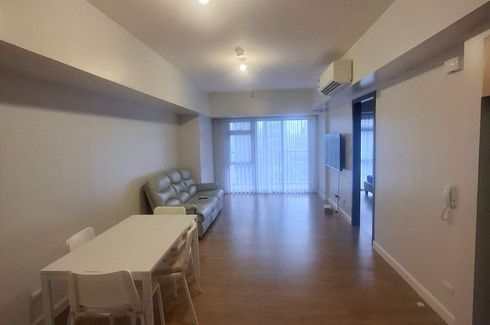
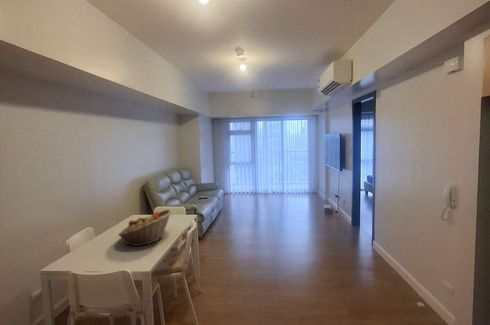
+ fruit basket [117,209,173,247]
